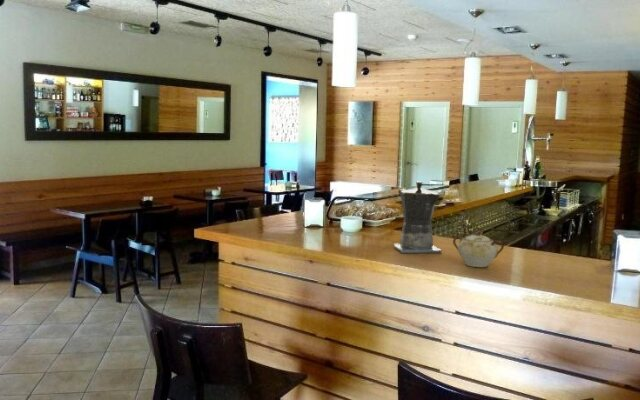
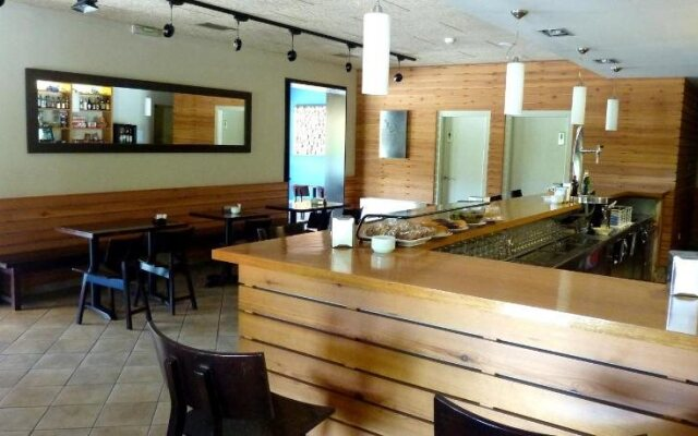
- coffee maker [393,180,442,254]
- sugar bowl [452,226,505,268]
